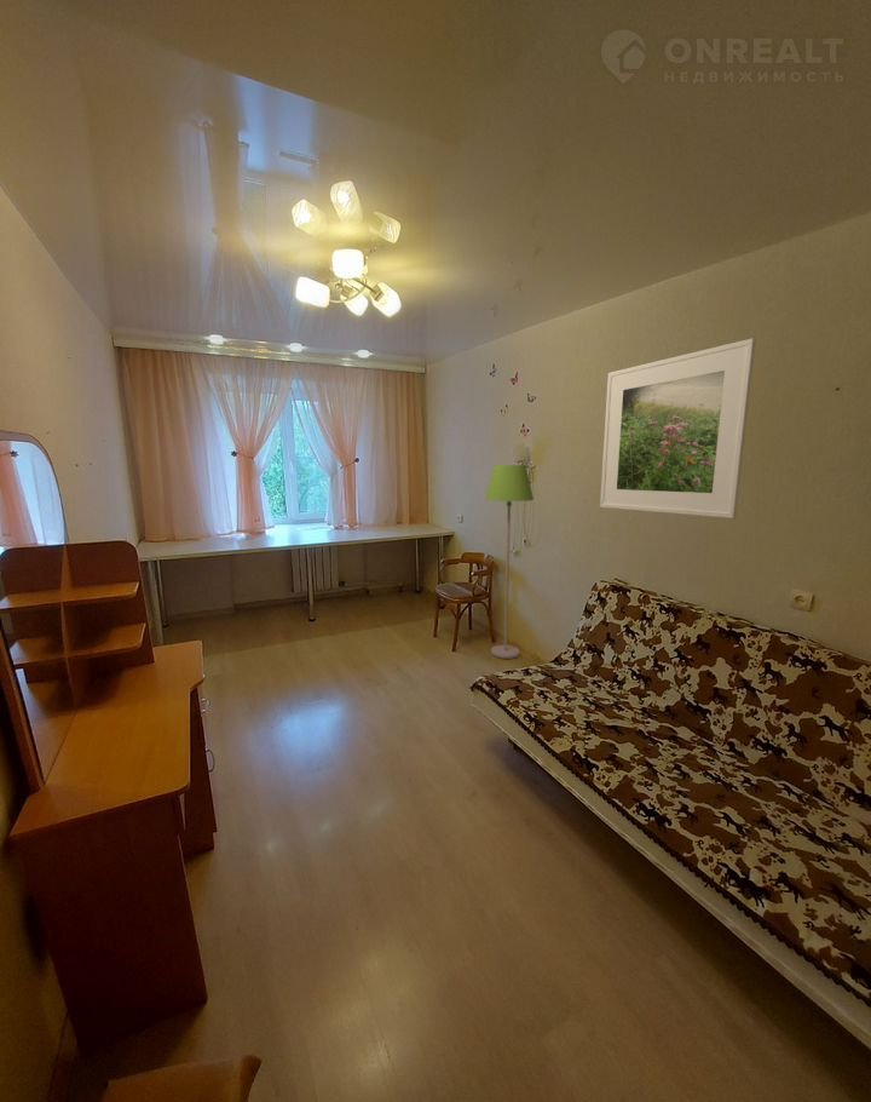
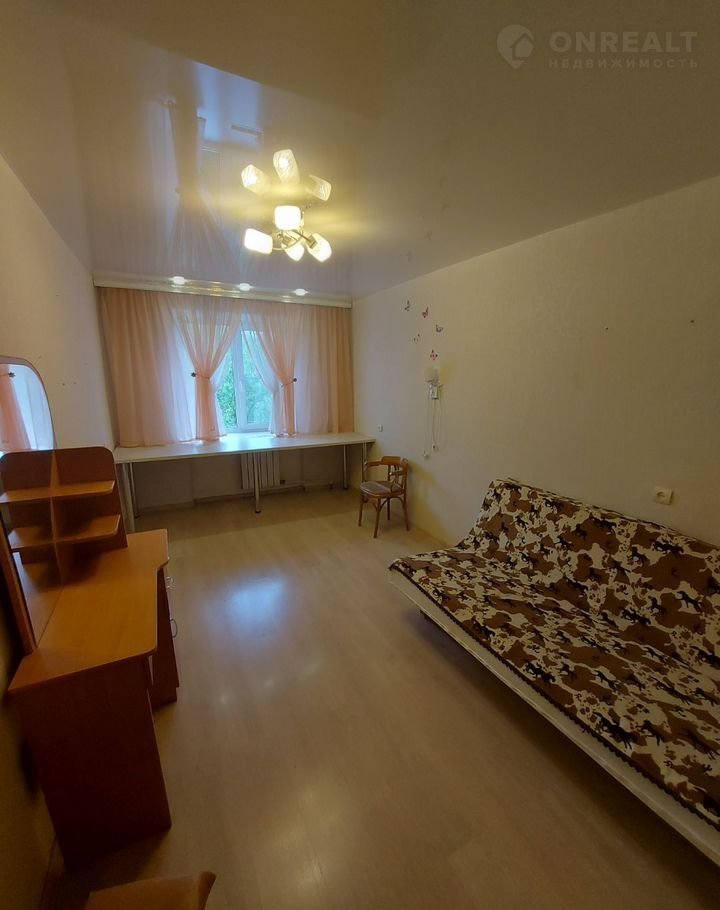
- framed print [599,337,757,520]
- floor lamp [484,464,535,660]
